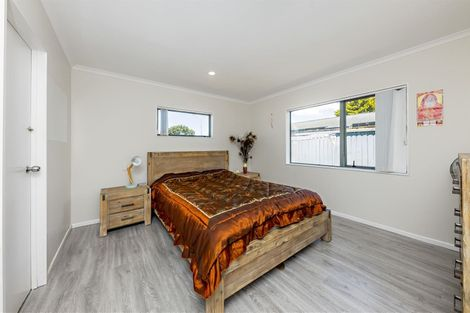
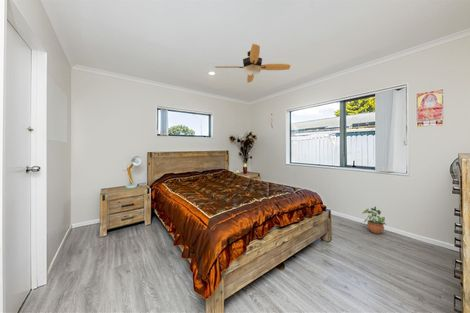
+ potted plant [361,206,387,235]
+ ceiling fan [214,43,291,84]
